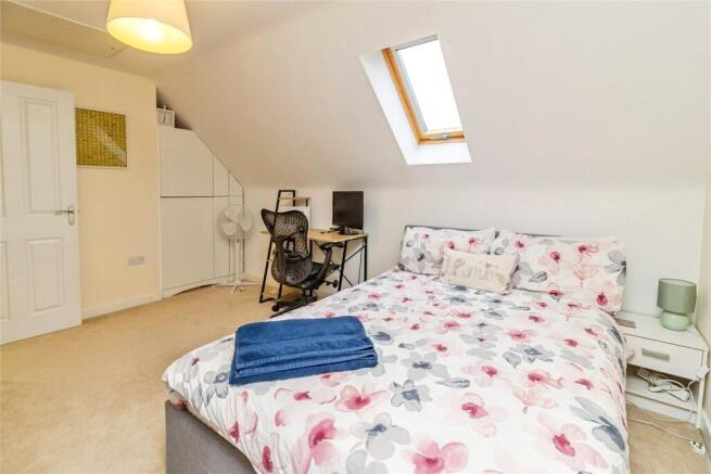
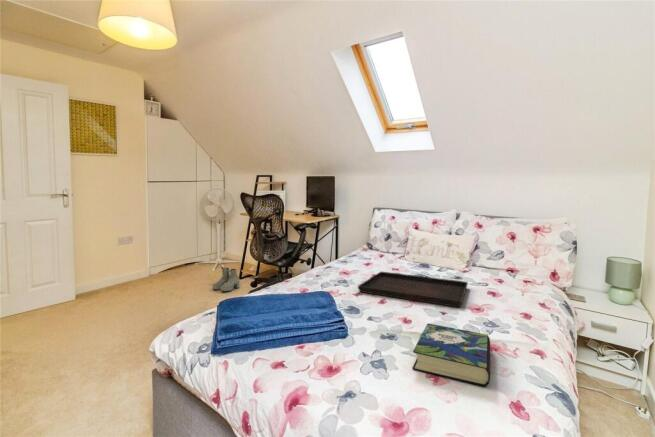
+ serving tray [357,271,469,308]
+ boots [212,267,240,292]
+ book [412,323,491,388]
